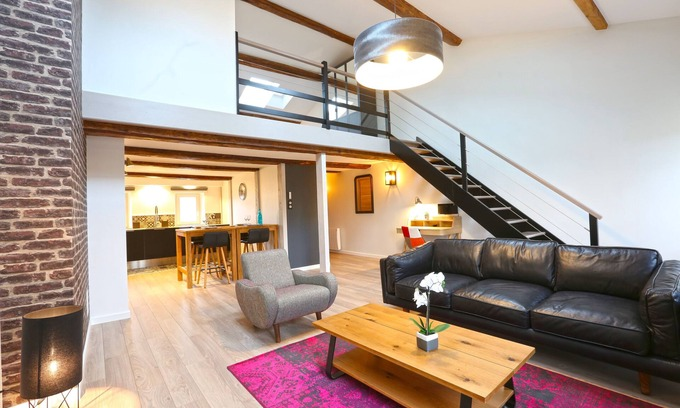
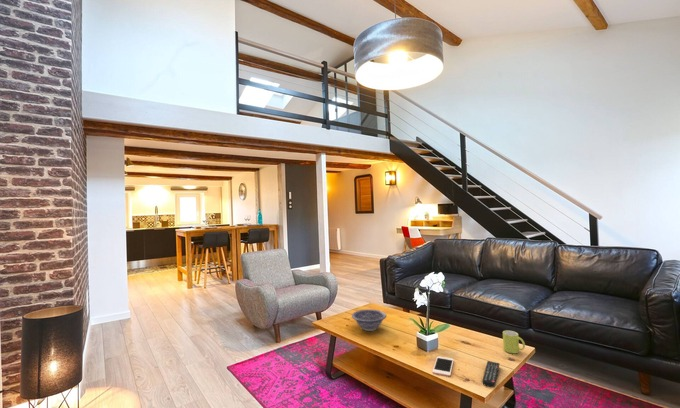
+ mug [502,329,526,354]
+ remote control [481,360,500,388]
+ decorative bowl [351,308,387,332]
+ cell phone [431,355,455,377]
